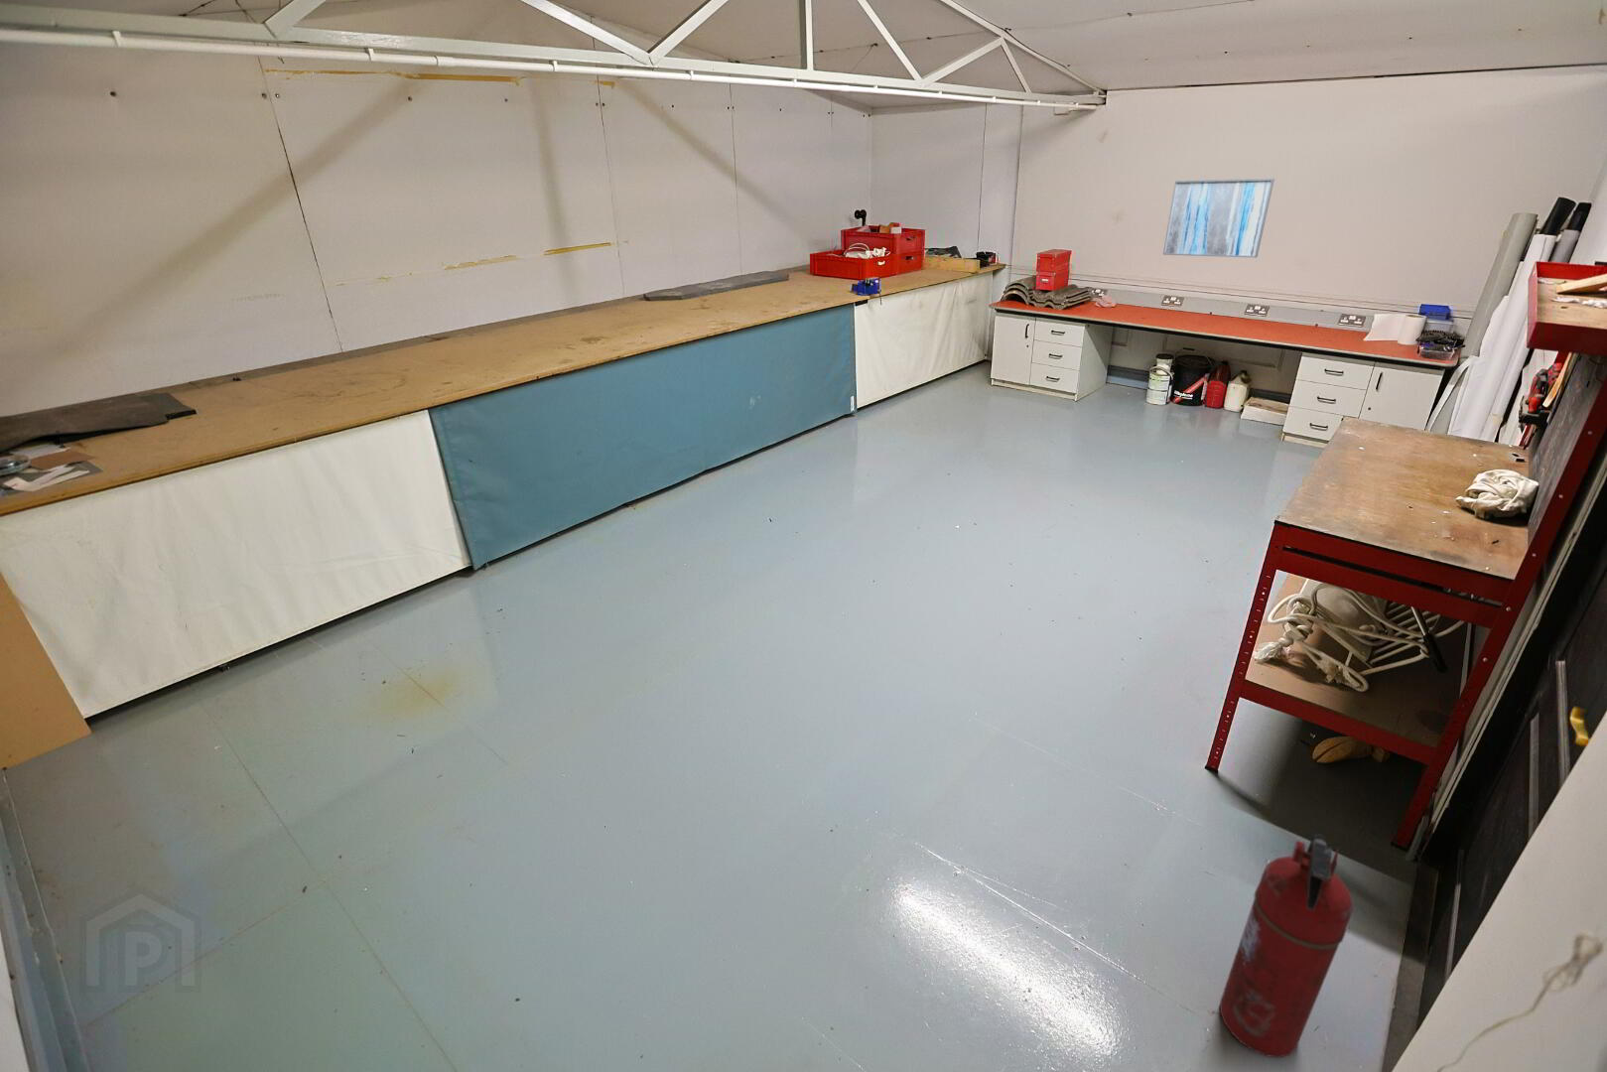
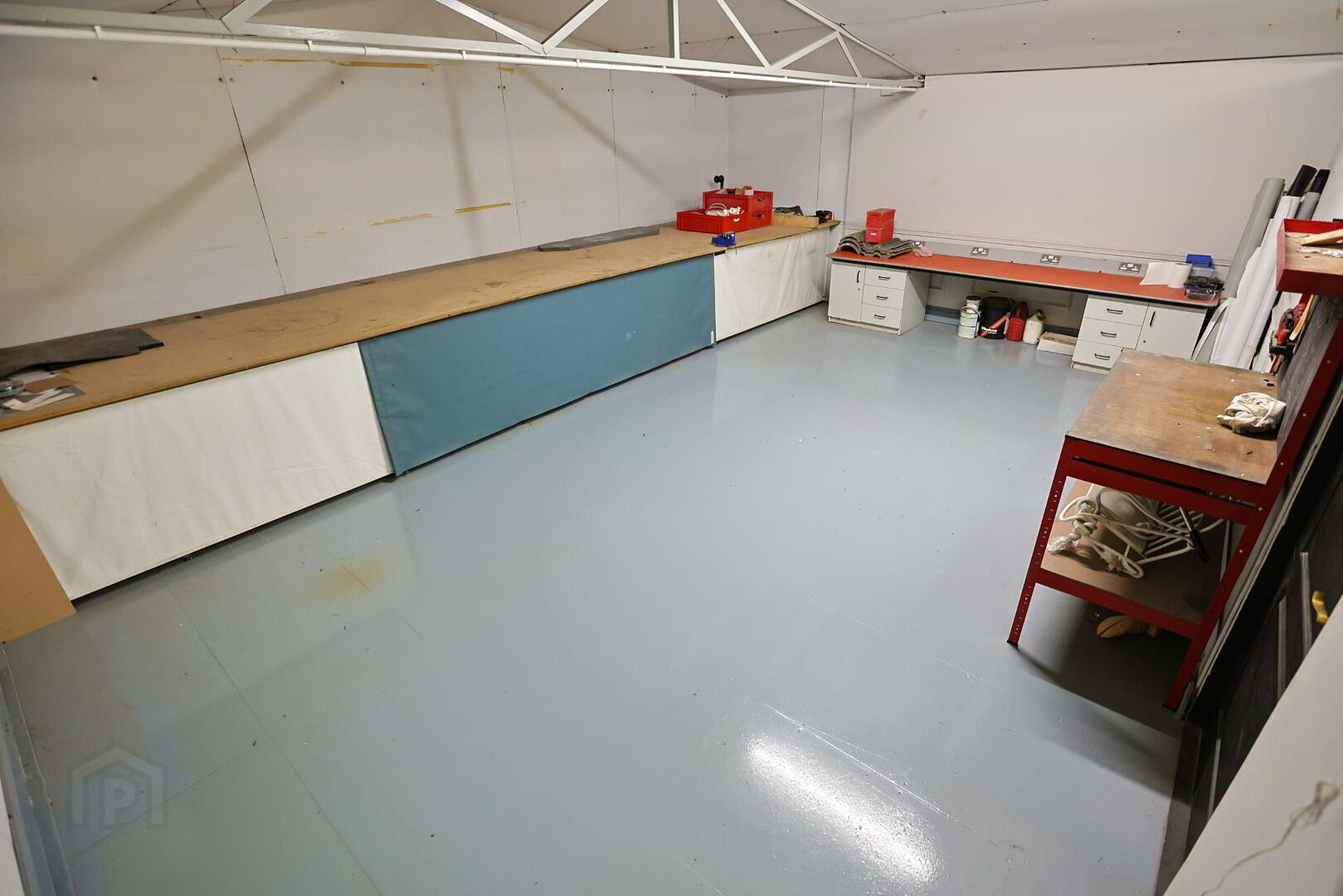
- fire extinguisher [1219,833,1353,1059]
- wall art [1162,178,1276,260]
